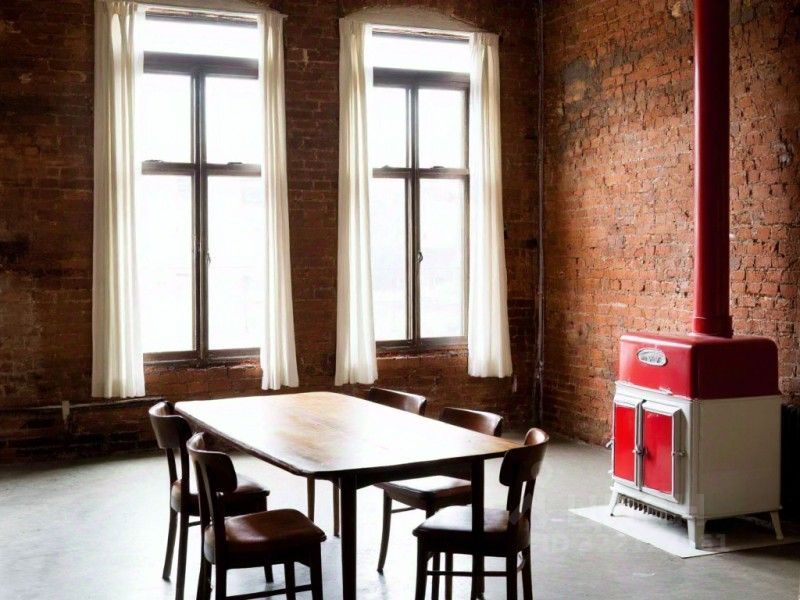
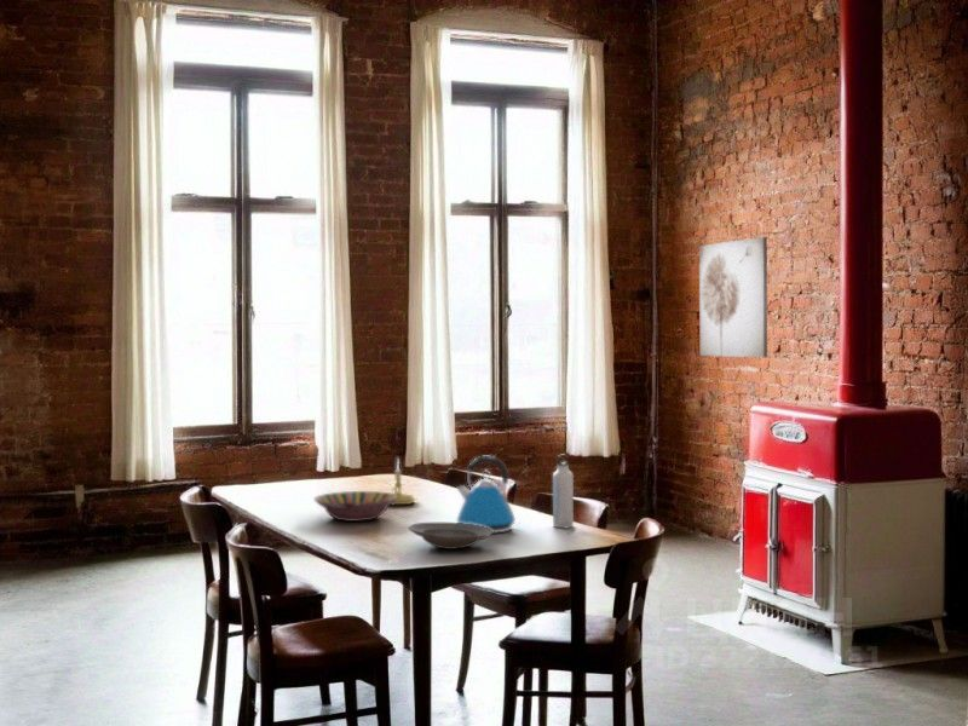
+ wall art [698,236,768,359]
+ plate [408,522,494,551]
+ kettle [456,455,522,535]
+ serving bowl [312,490,398,523]
+ water bottle [552,454,575,530]
+ candle holder [387,456,417,506]
